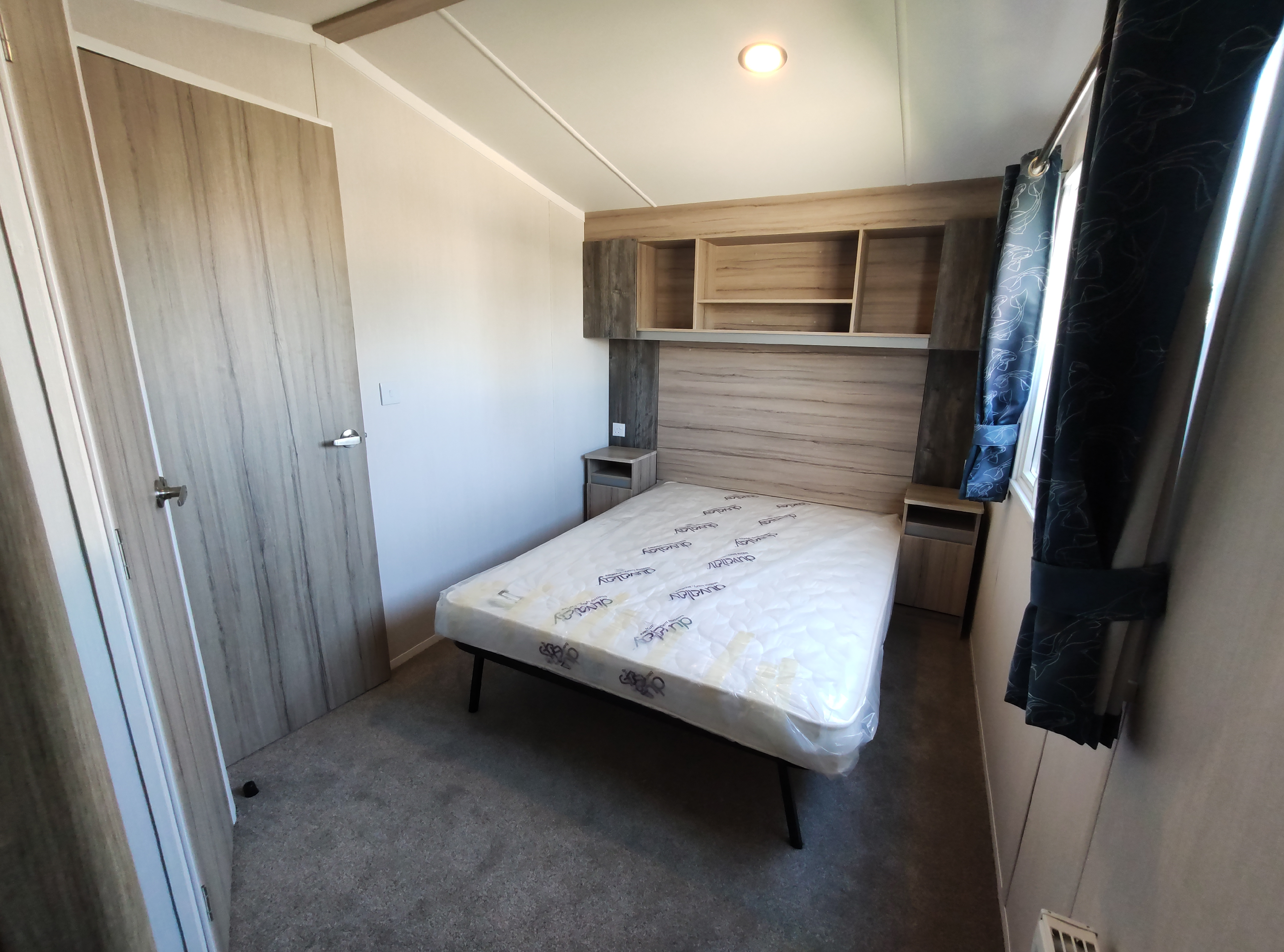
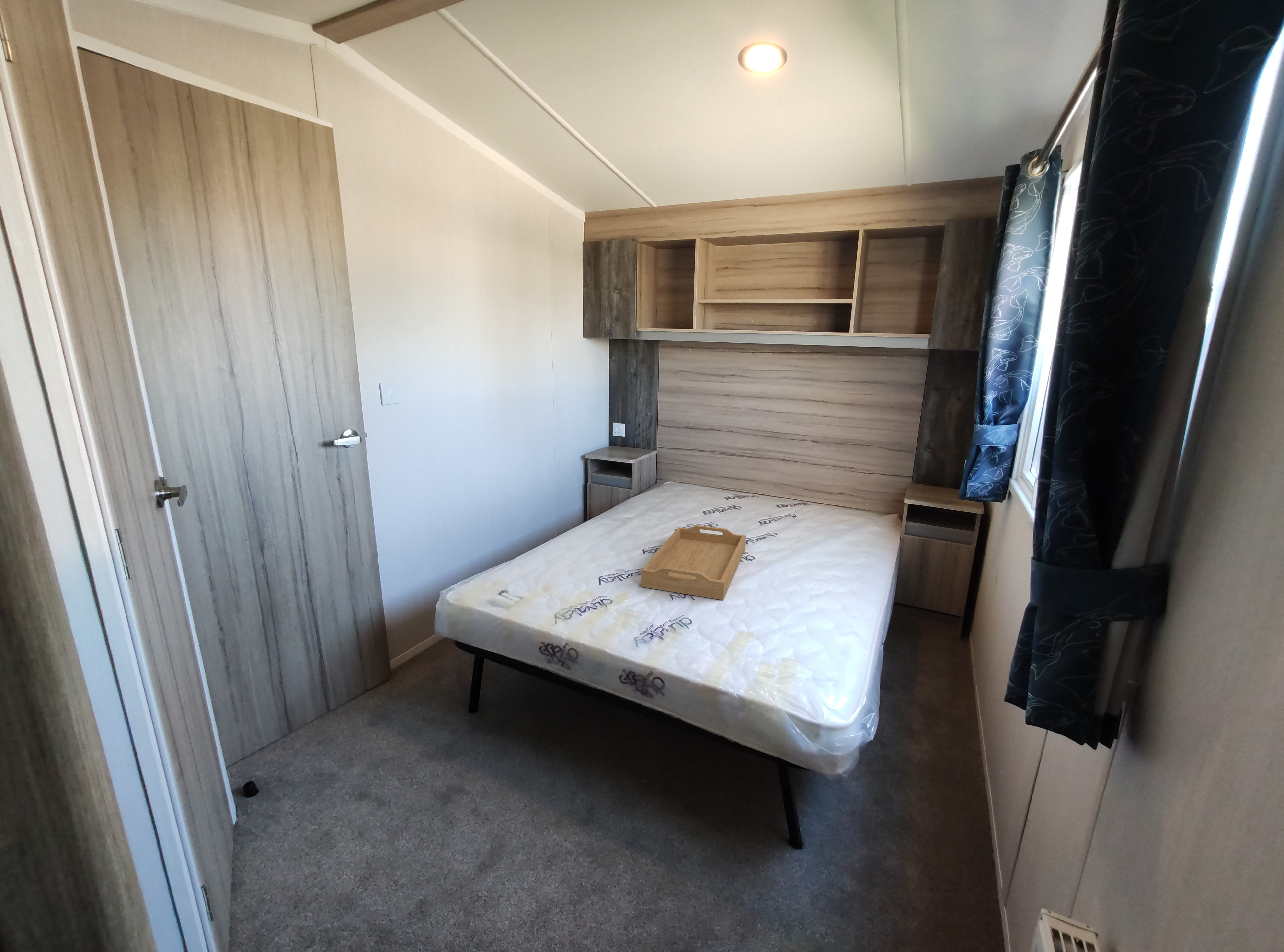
+ serving tray [641,525,746,600]
